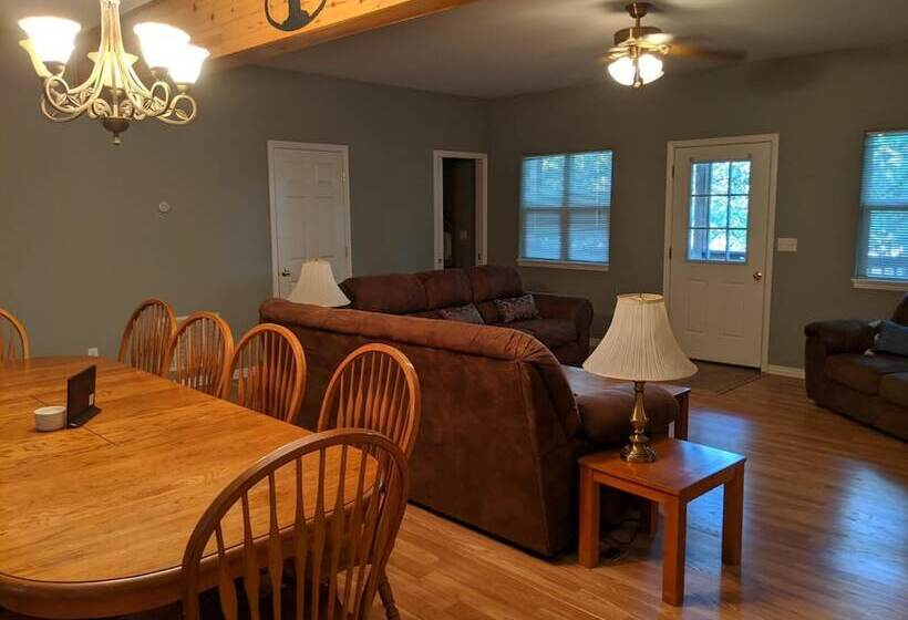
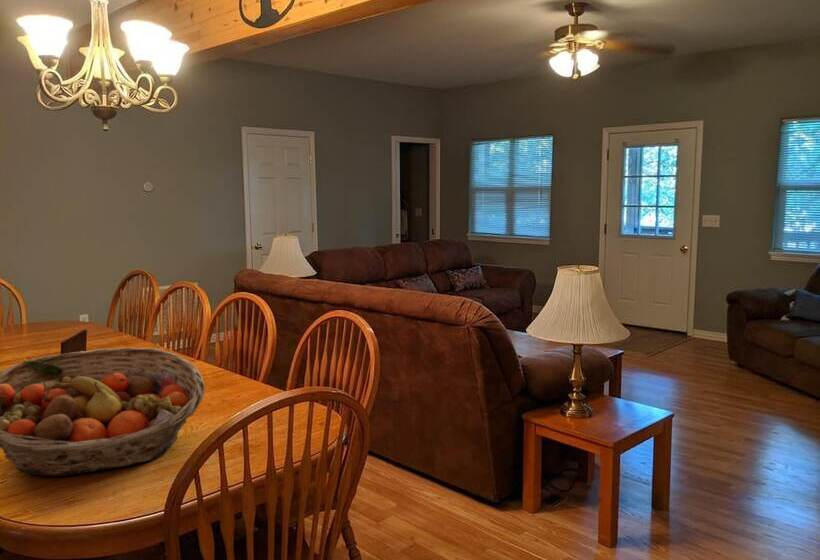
+ fruit basket [0,346,206,477]
